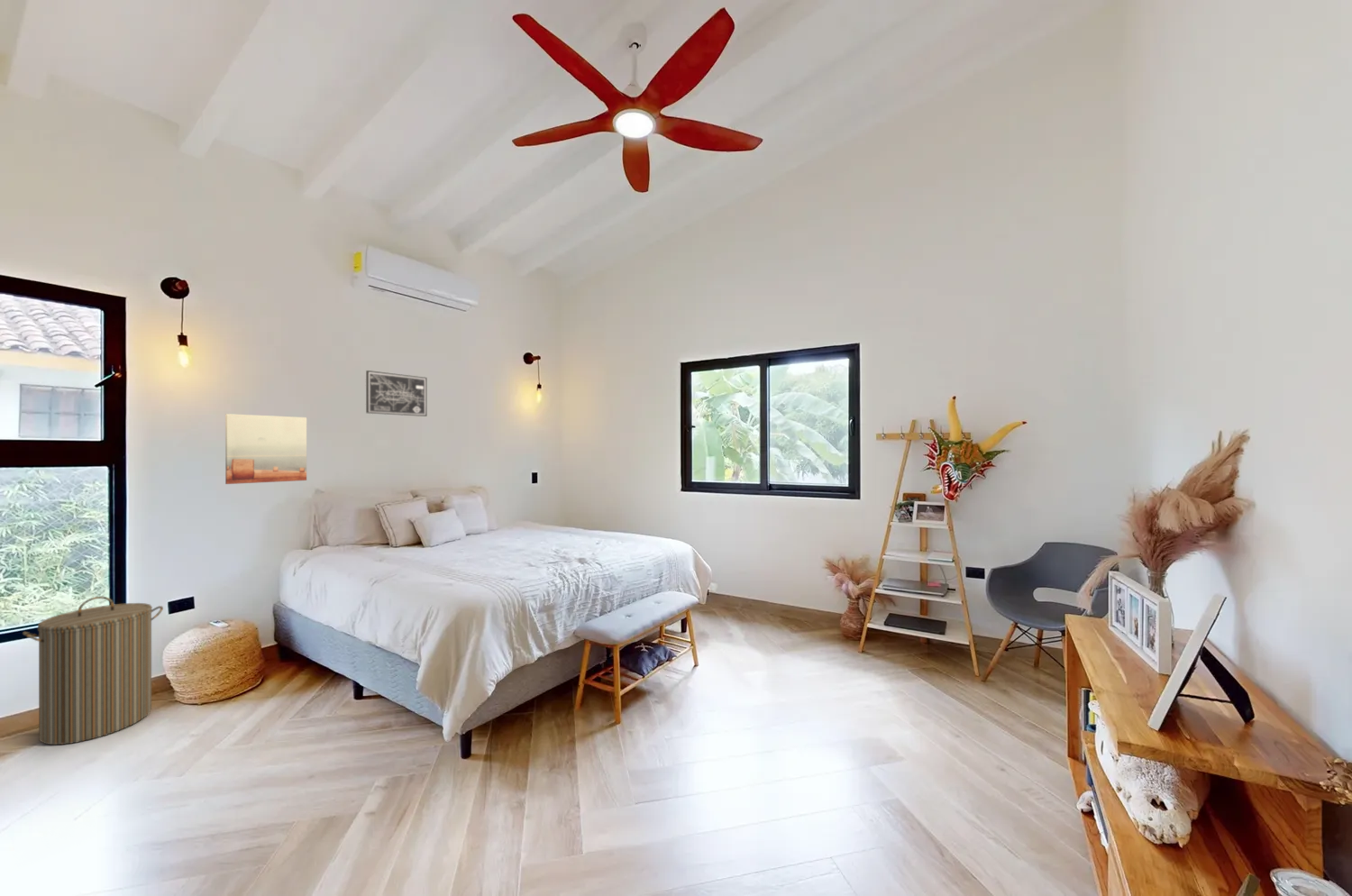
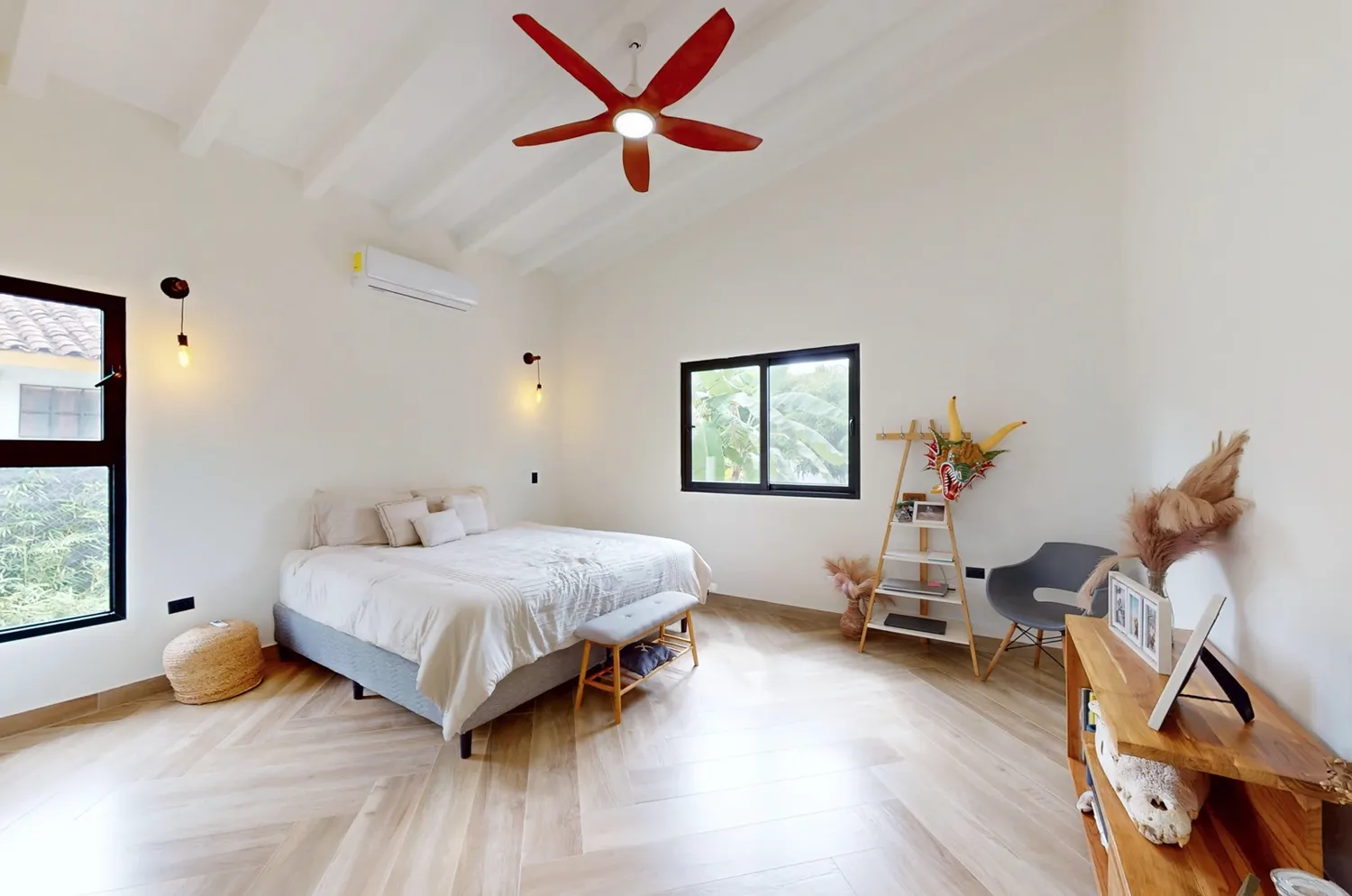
- wall art [365,370,428,417]
- laundry hamper [22,596,164,745]
- wall art [224,413,307,485]
